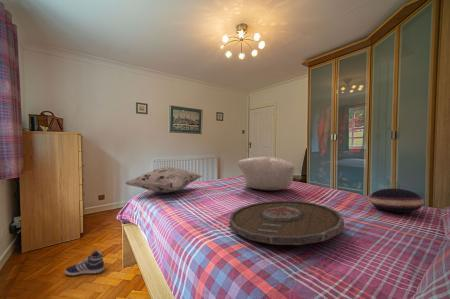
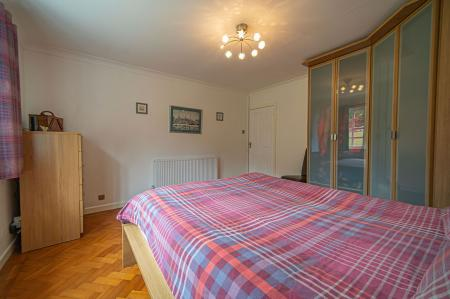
- cushion [369,187,425,214]
- sneaker [64,249,105,277]
- pillow [237,155,295,191]
- decorative pillow [125,165,203,194]
- serving tray [228,200,345,246]
